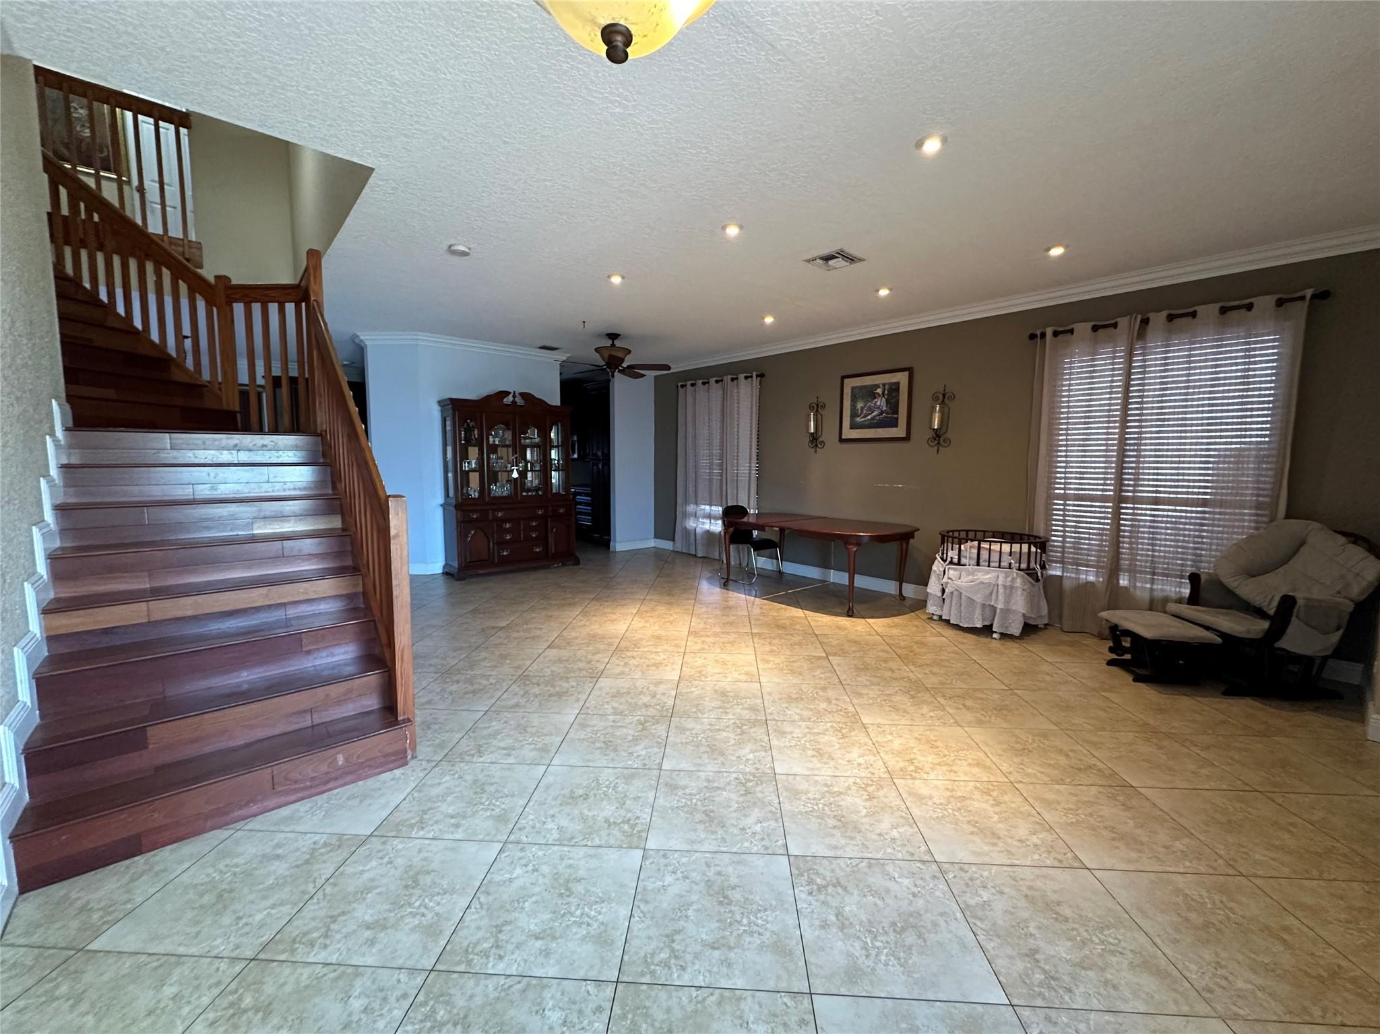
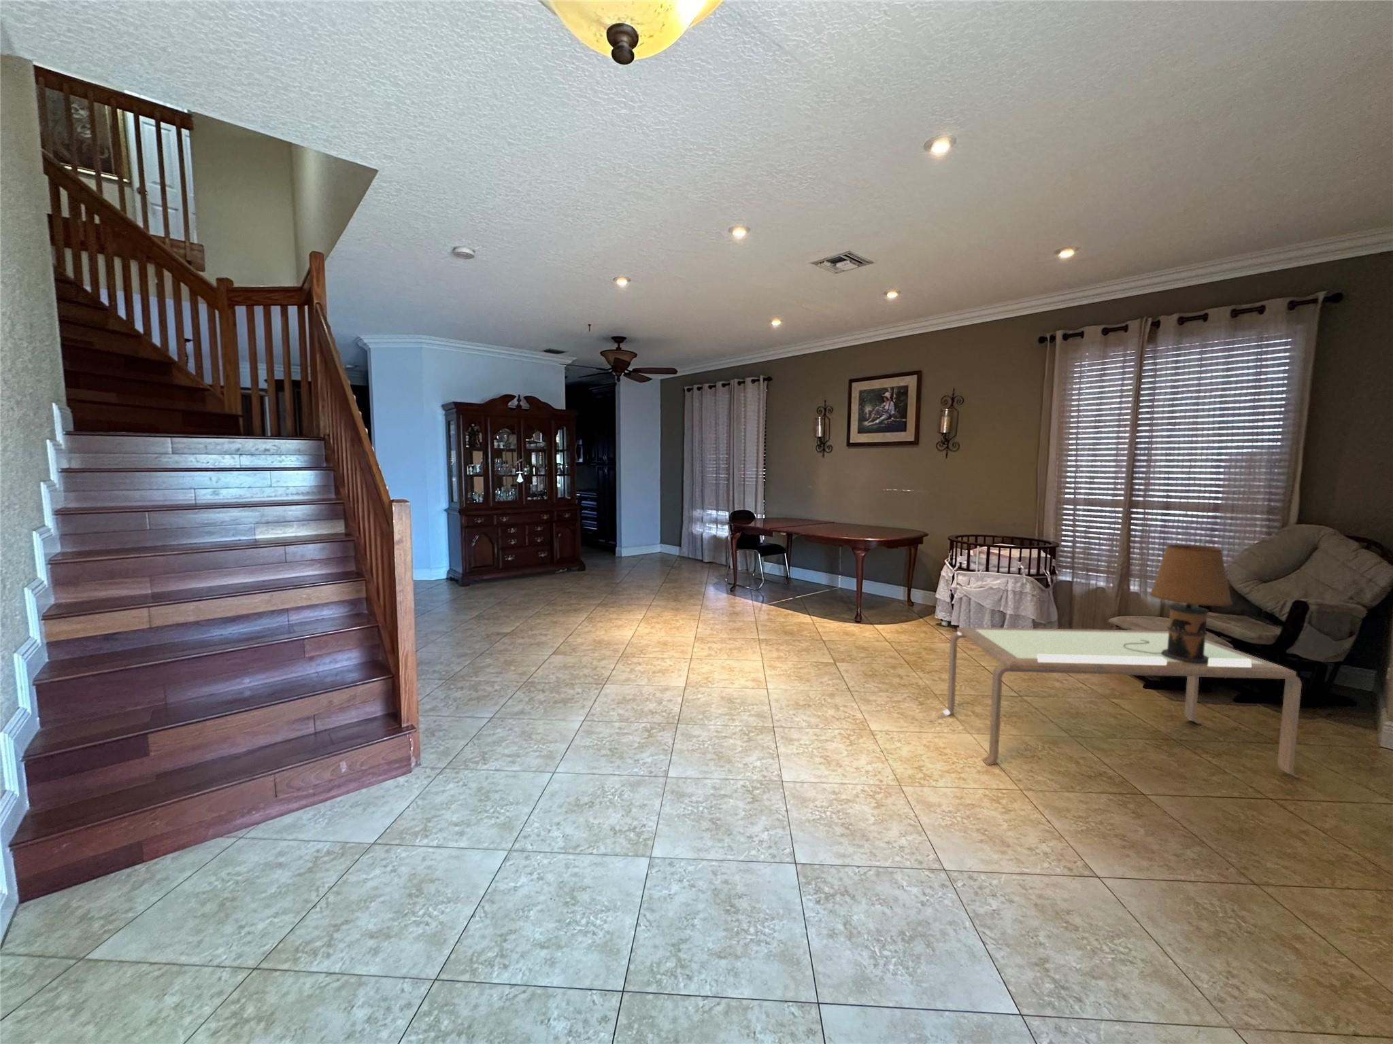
+ table lamp [1123,544,1233,663]
+ coffee table [942,626,1303,779]
